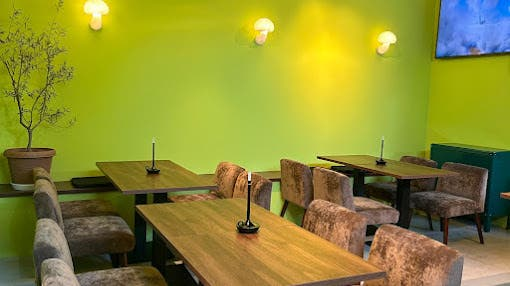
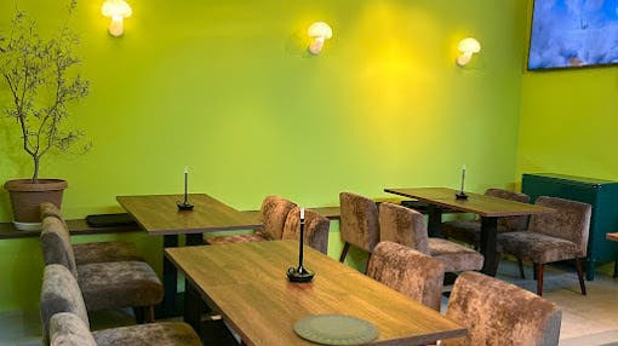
+ chinaware [293,313,380,346]
